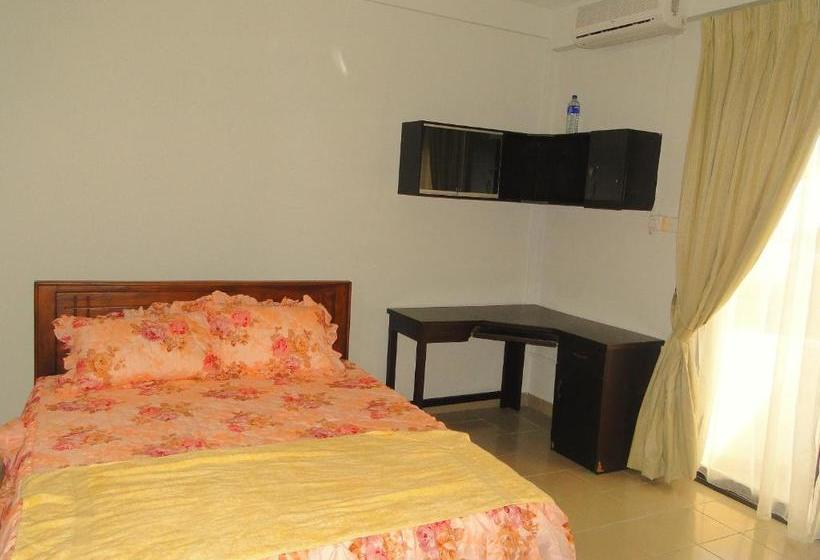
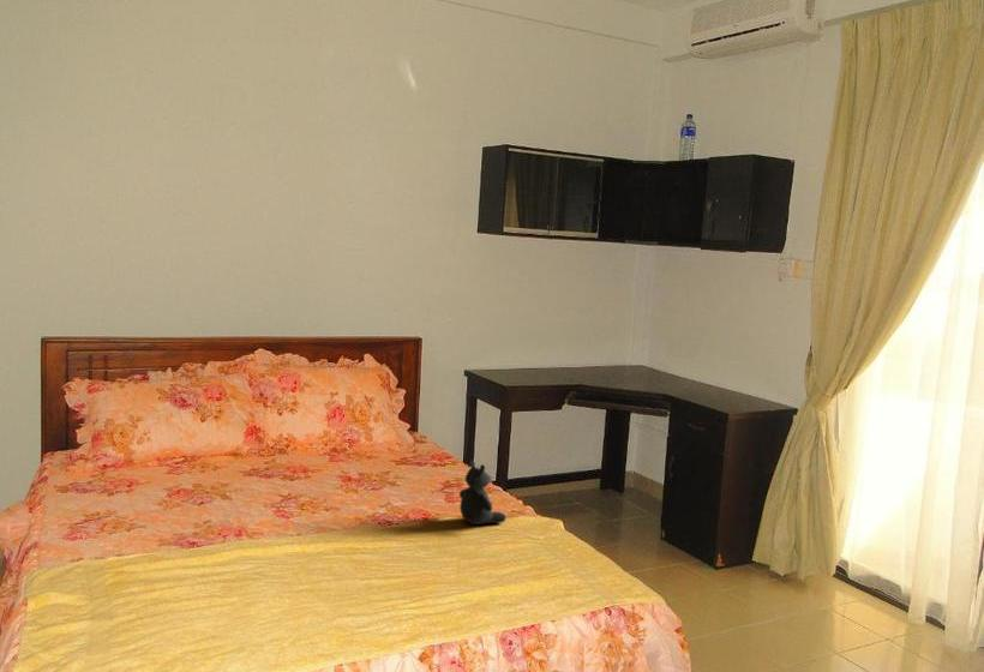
+ teddy bear [458,460,508,526]
